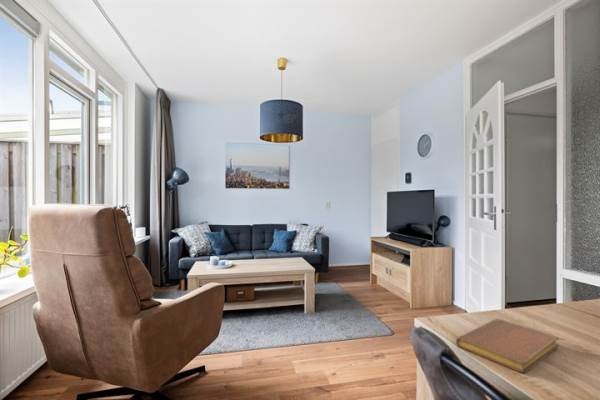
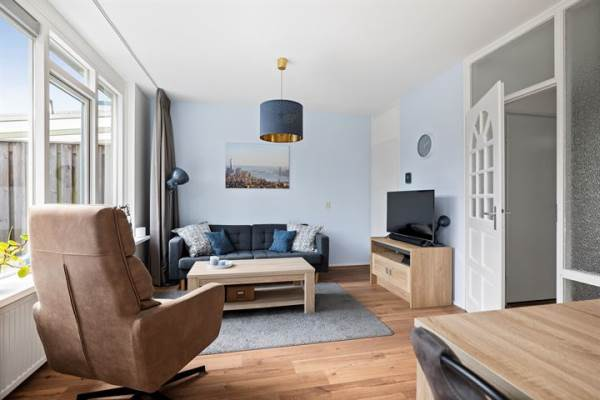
- notebook [455,318,560,374]
